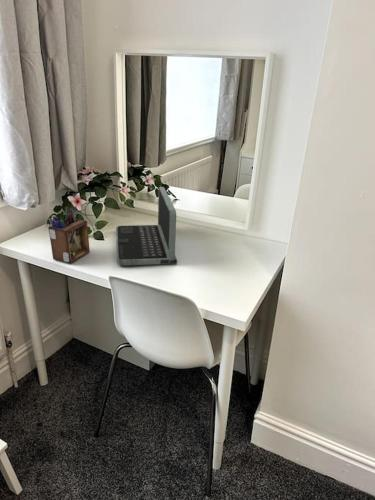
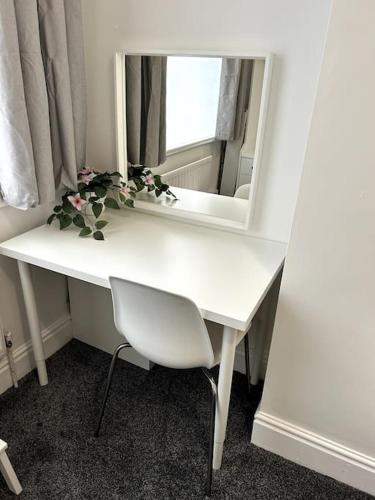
- desk organizer [47,206,91,264]
- laptop [115,186,178,267]
